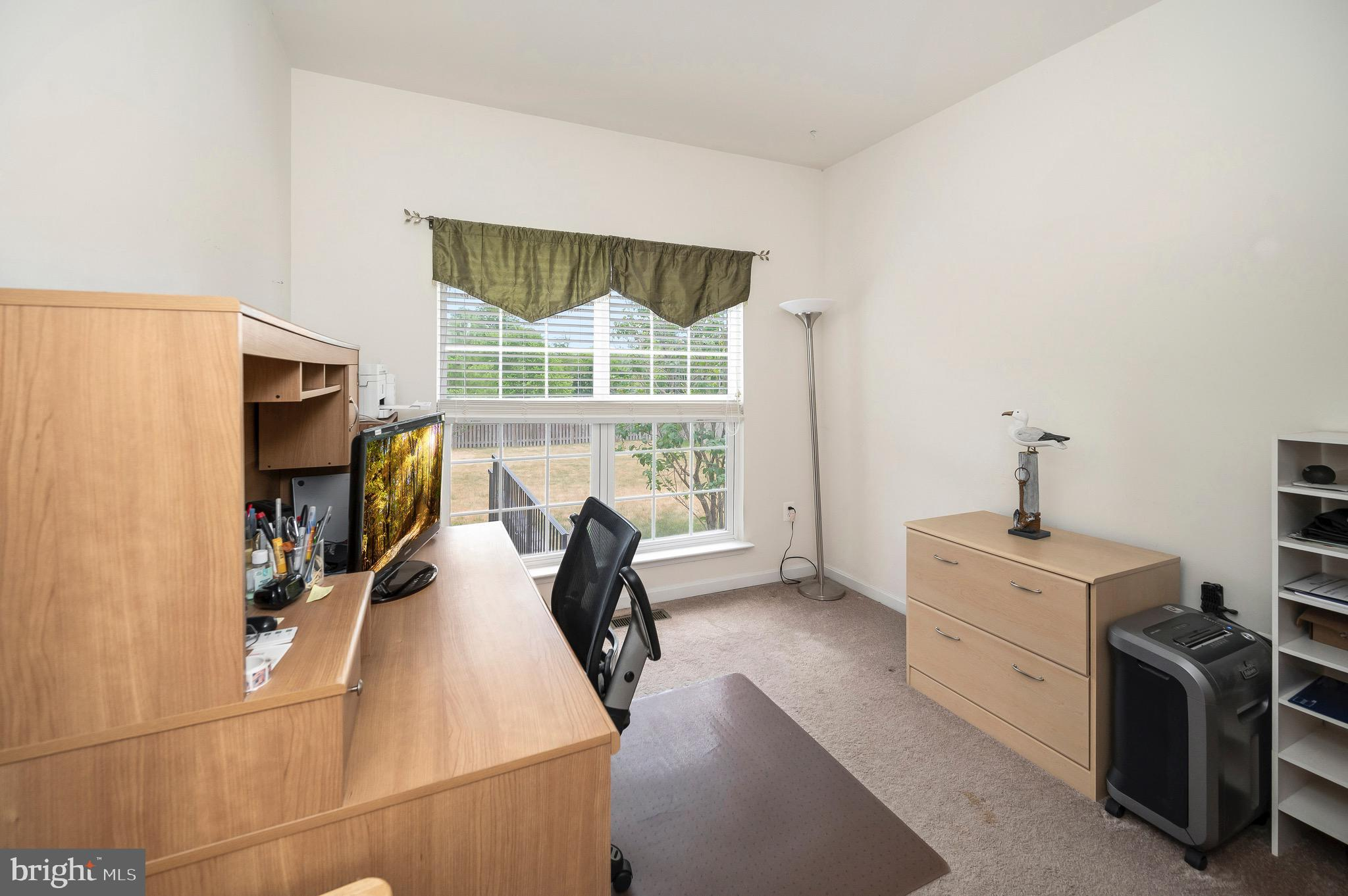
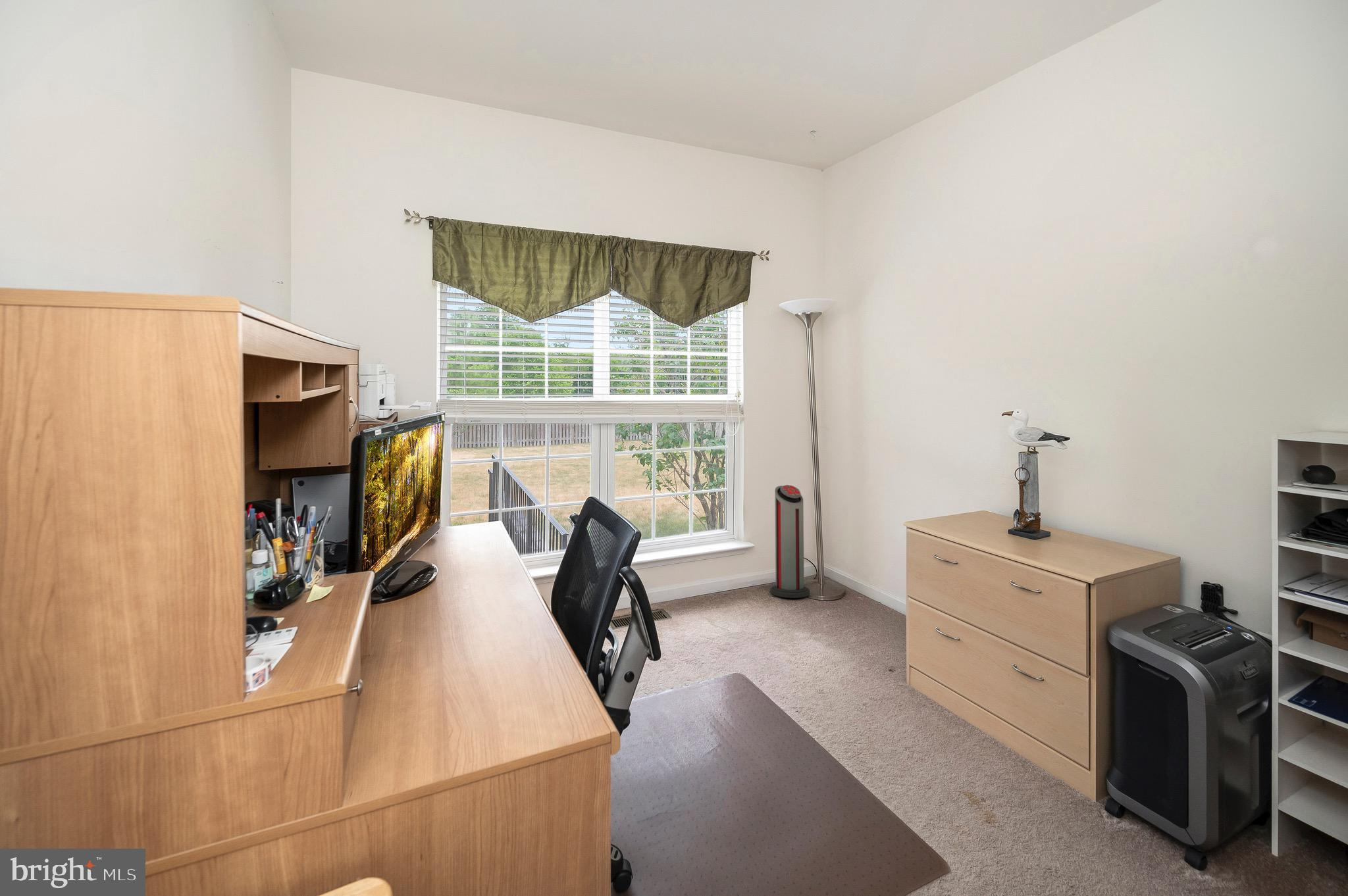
+ air purifier [769,484,810,599]
